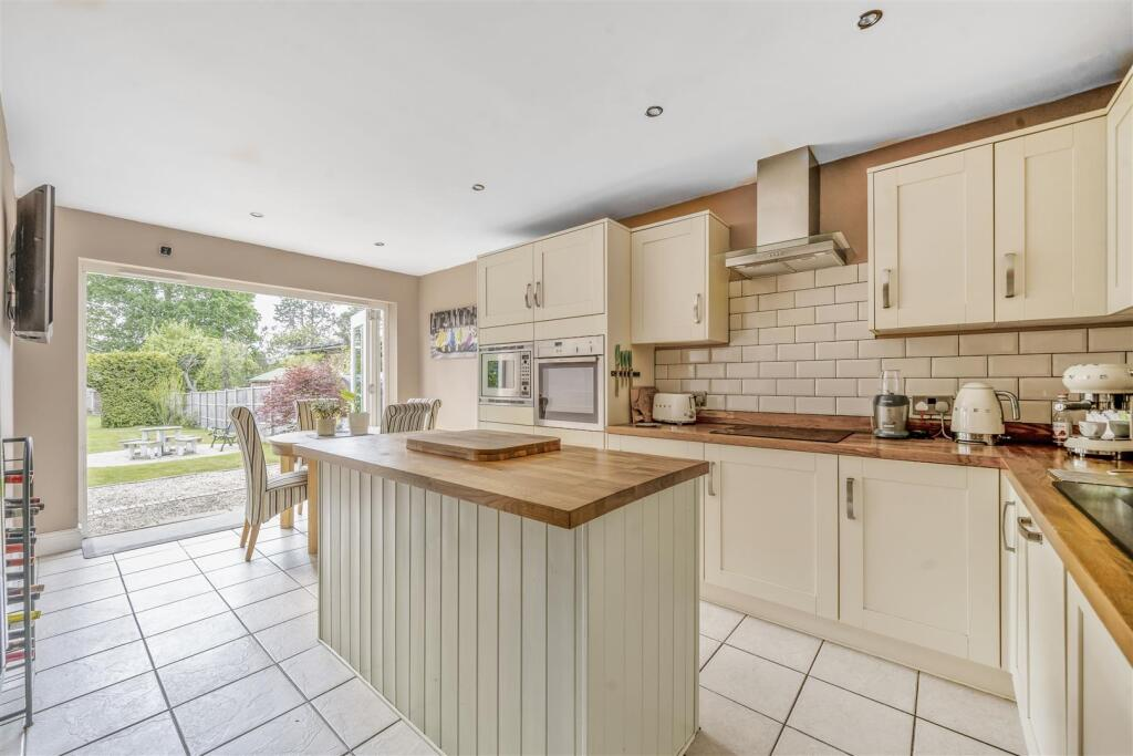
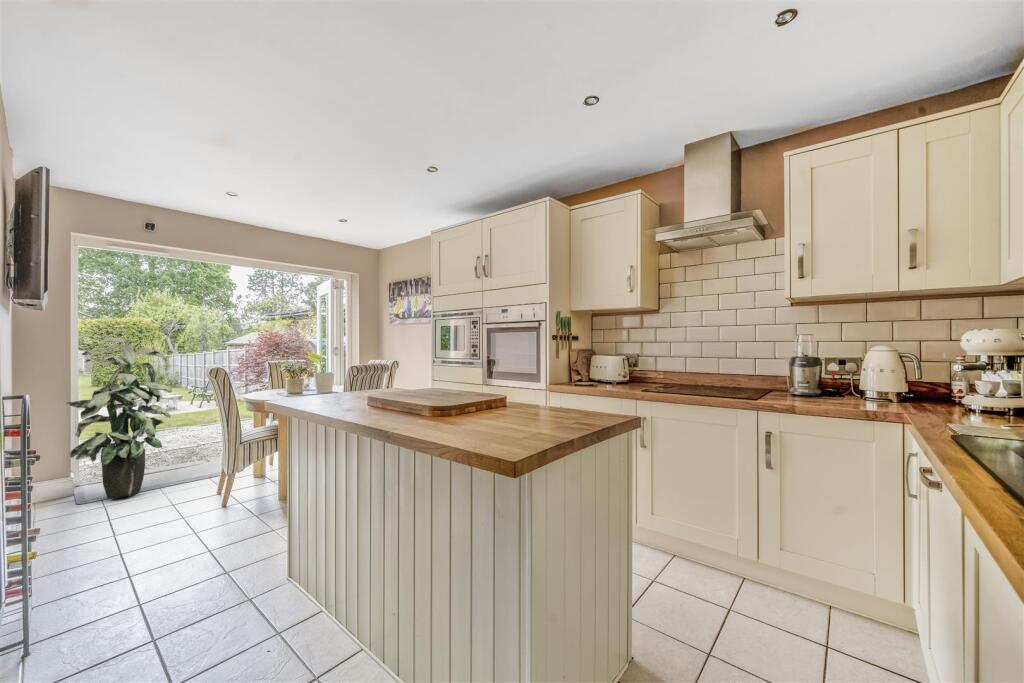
+ indoor plant [64,337,173,500]
